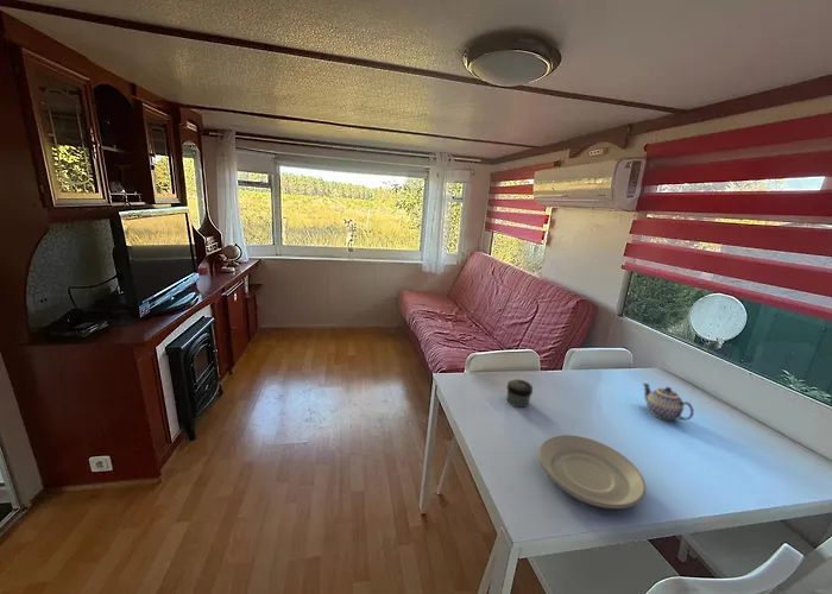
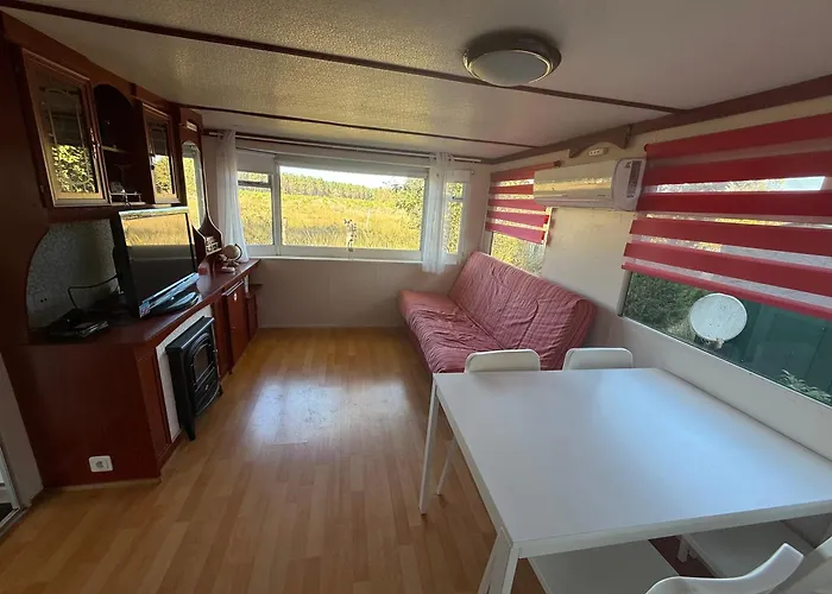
- teapot [641,381,695,421]
- plate [537,434,647,510]
- jar [505,378,534,409]
